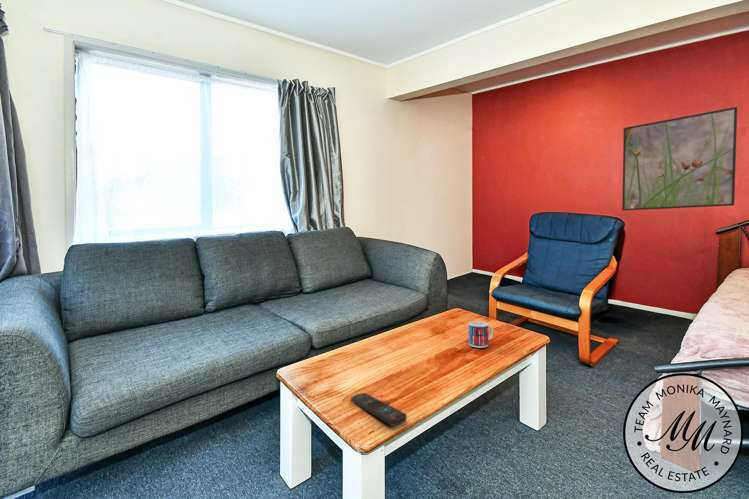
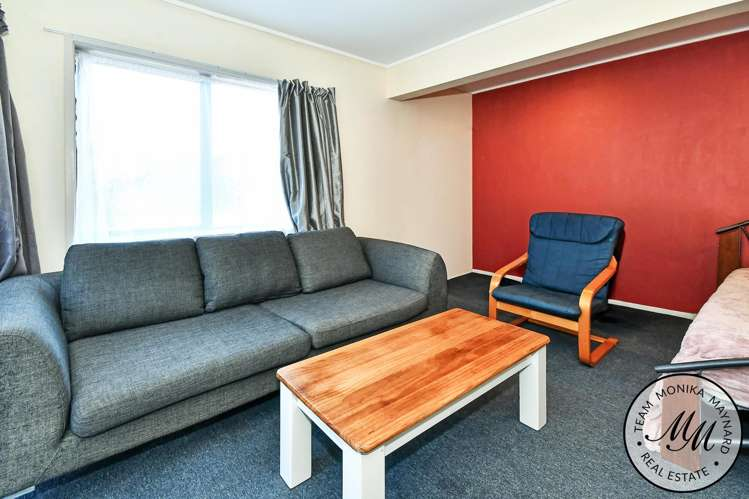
- mug [468,320,494,349]
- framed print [621,106,738,212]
- remote control [350,392,408,427]
